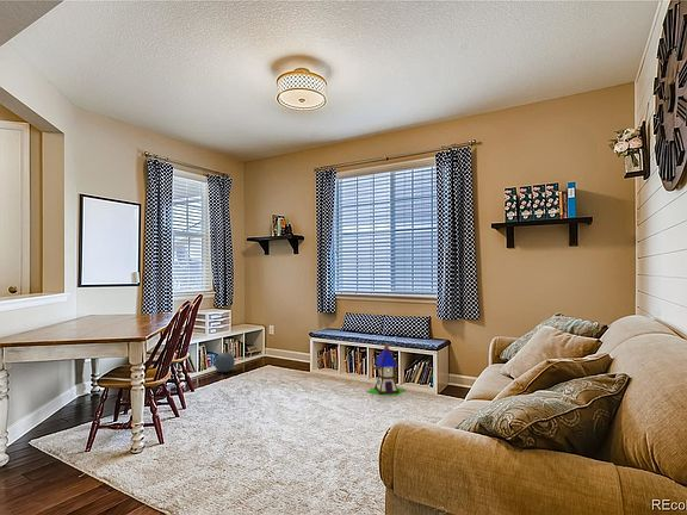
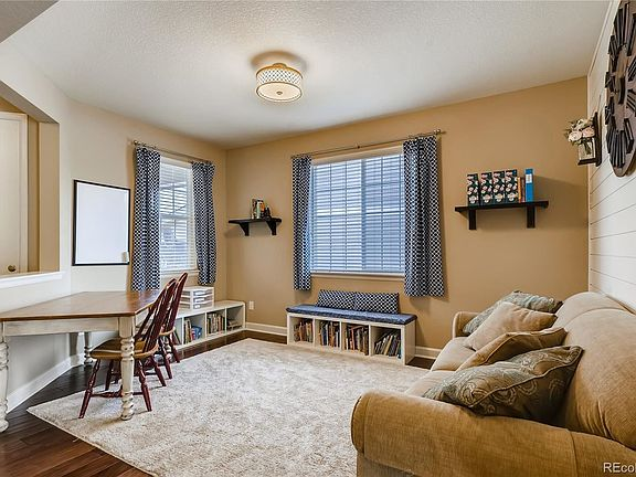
- ball [213,352,236,373]
- toy house [366,343,406,397]
